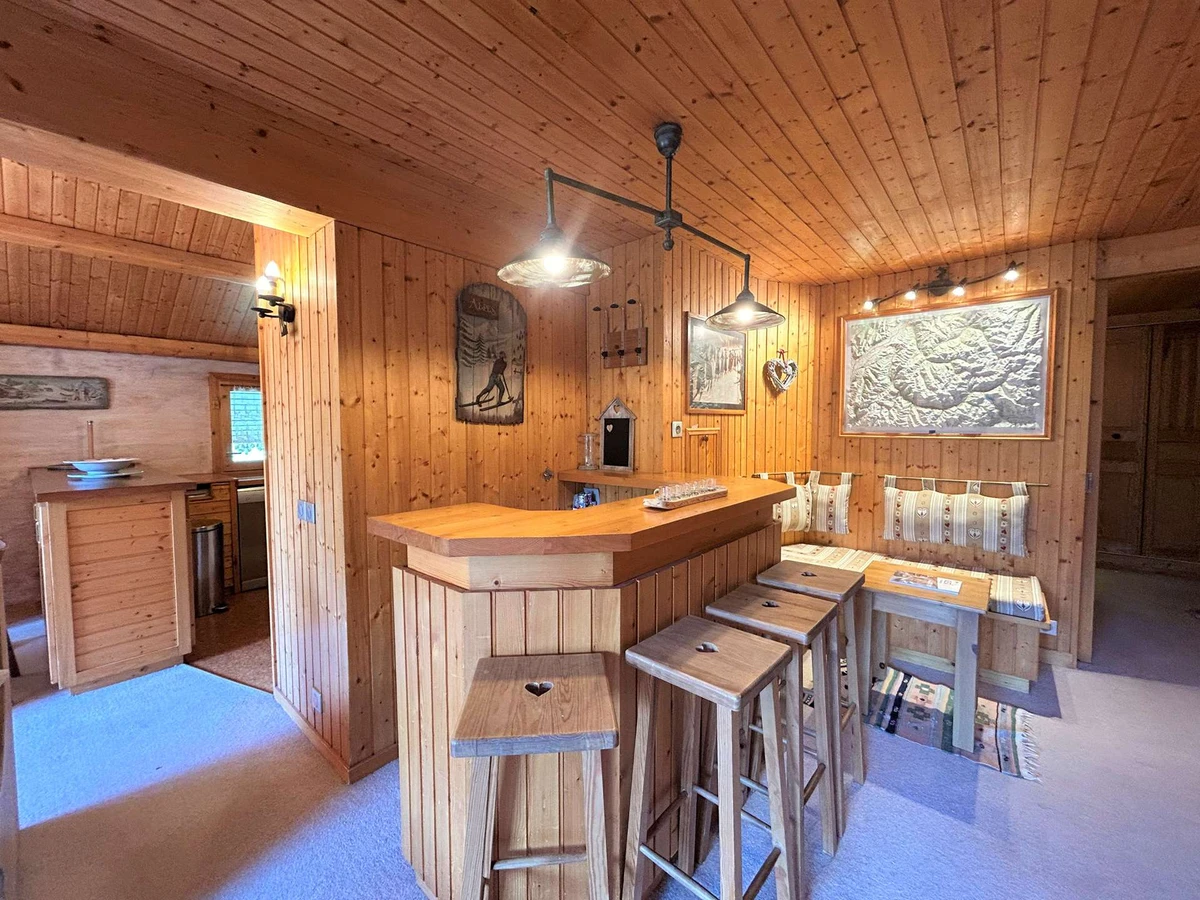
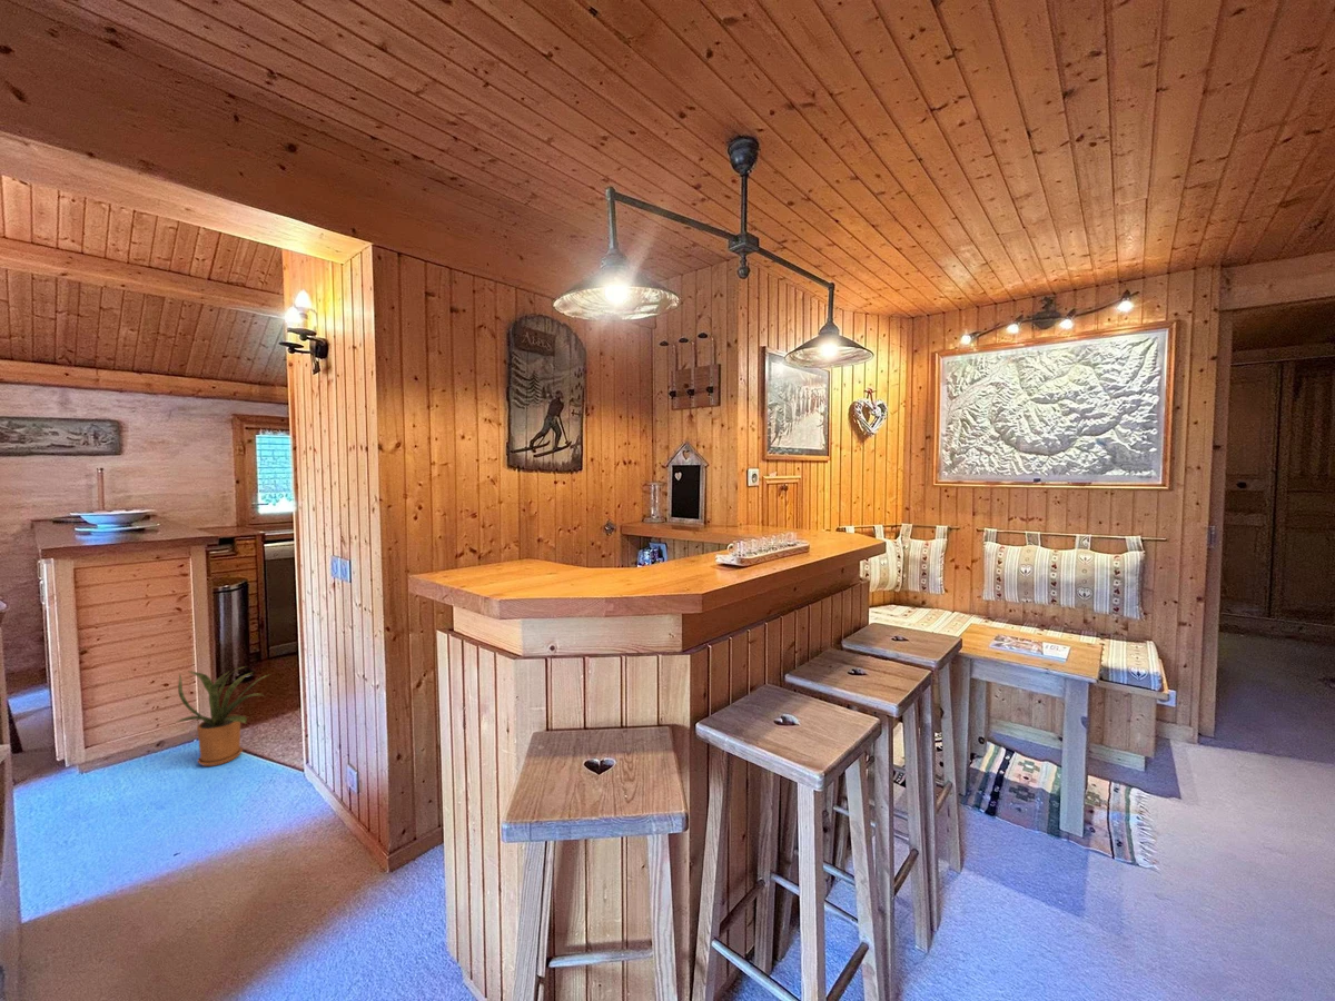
+ house plant [176,665,271,767]
